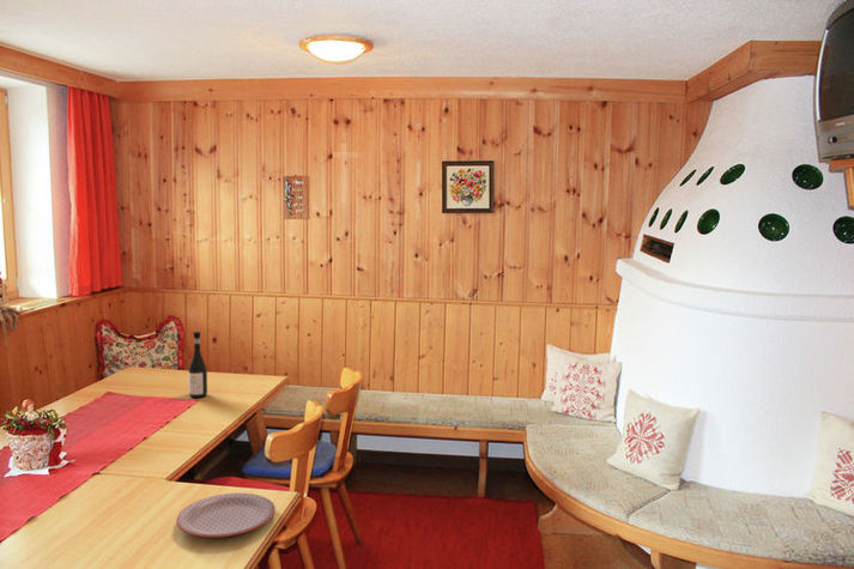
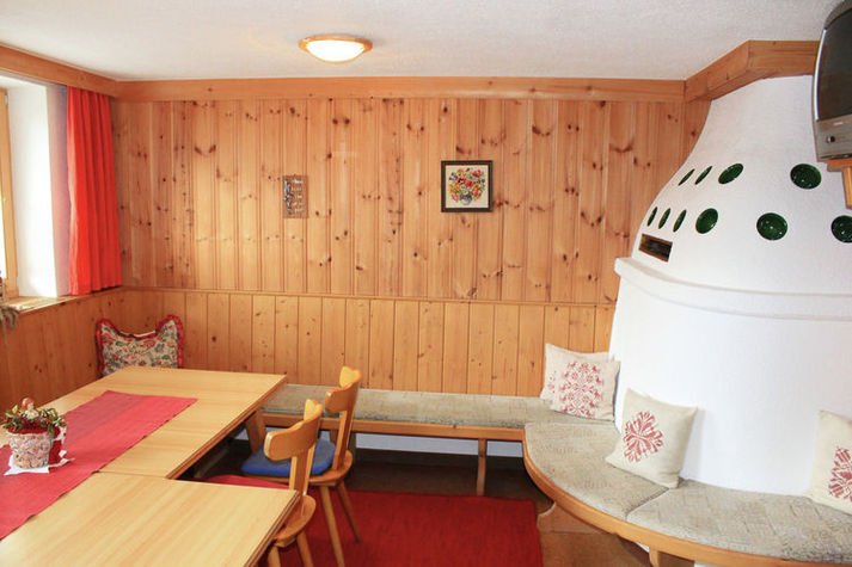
- wine bottle [187,331,208,399]
- plate [175,492,277,538]
